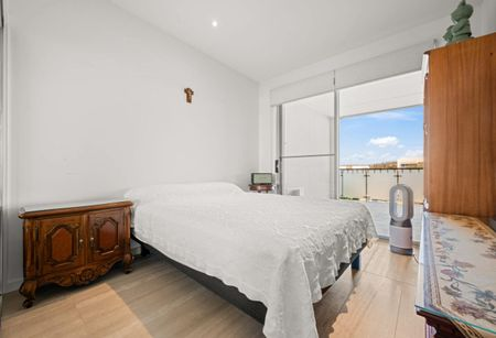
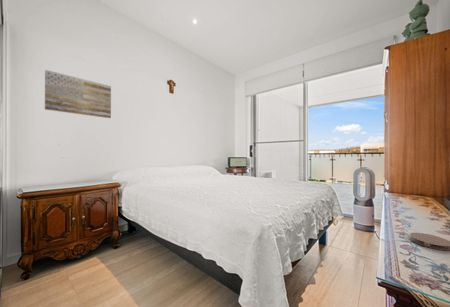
+ coaster [409,232,450,252]
+ wall art [44,69,112,119]
